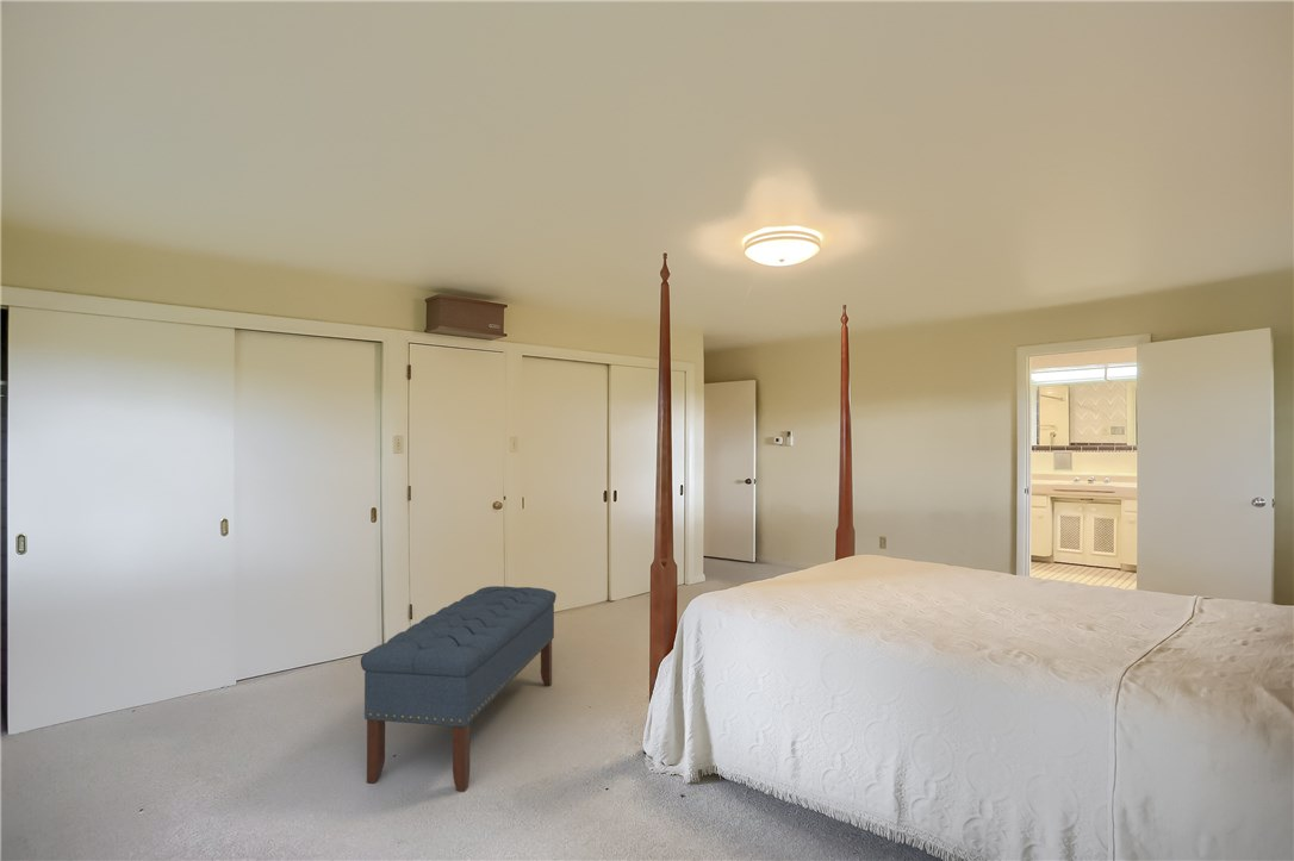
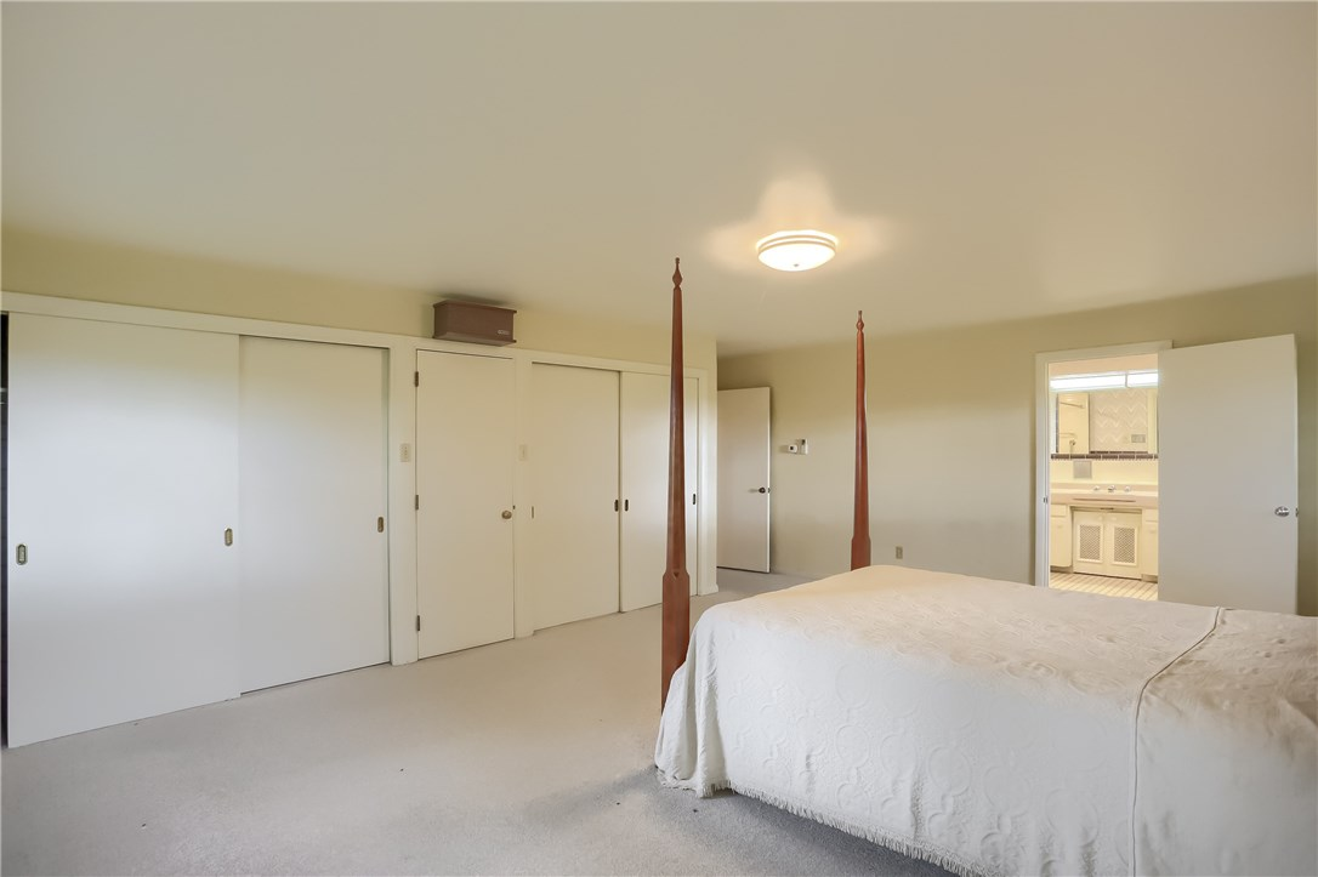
- bench [360,585,558,793]
